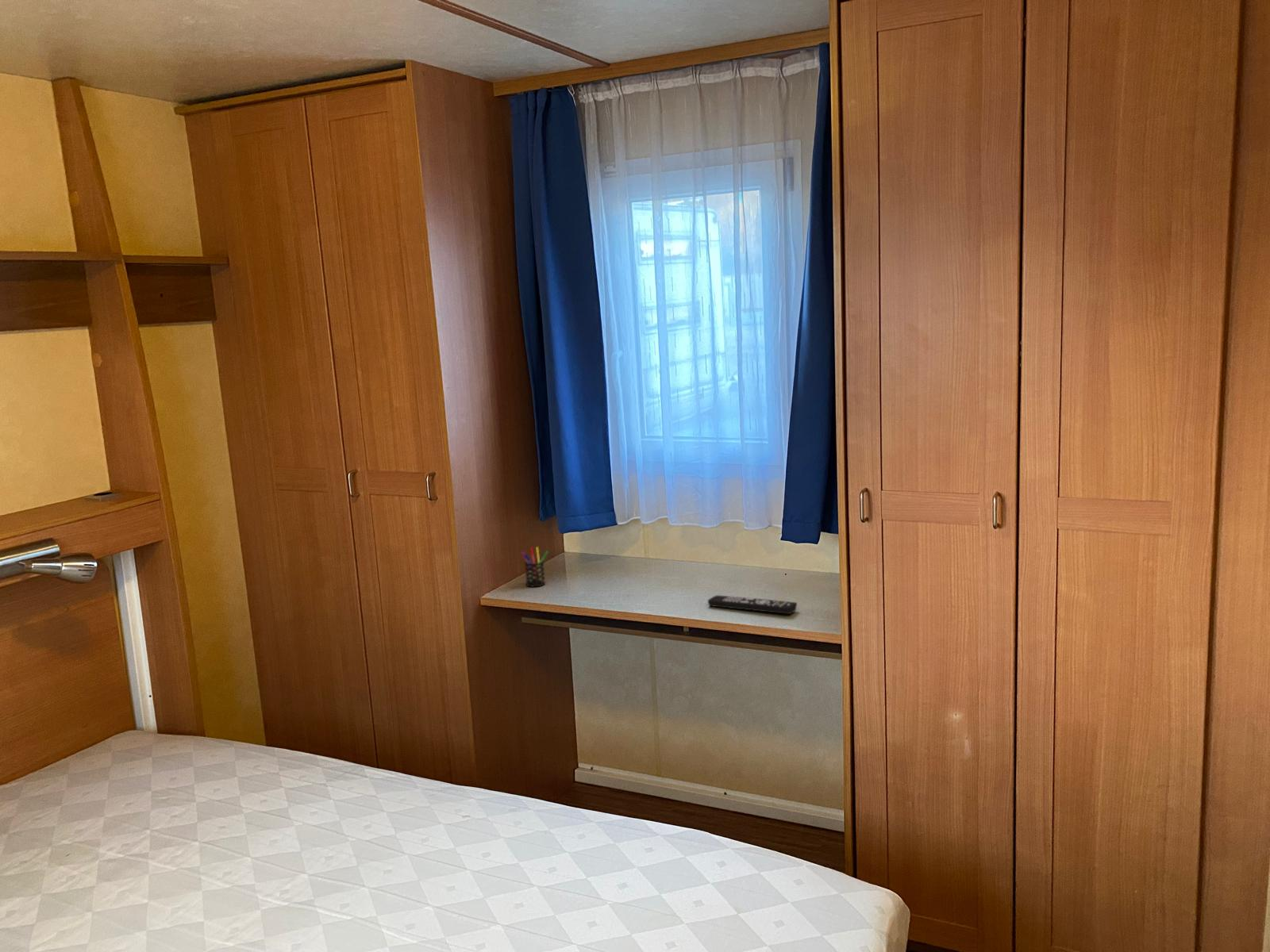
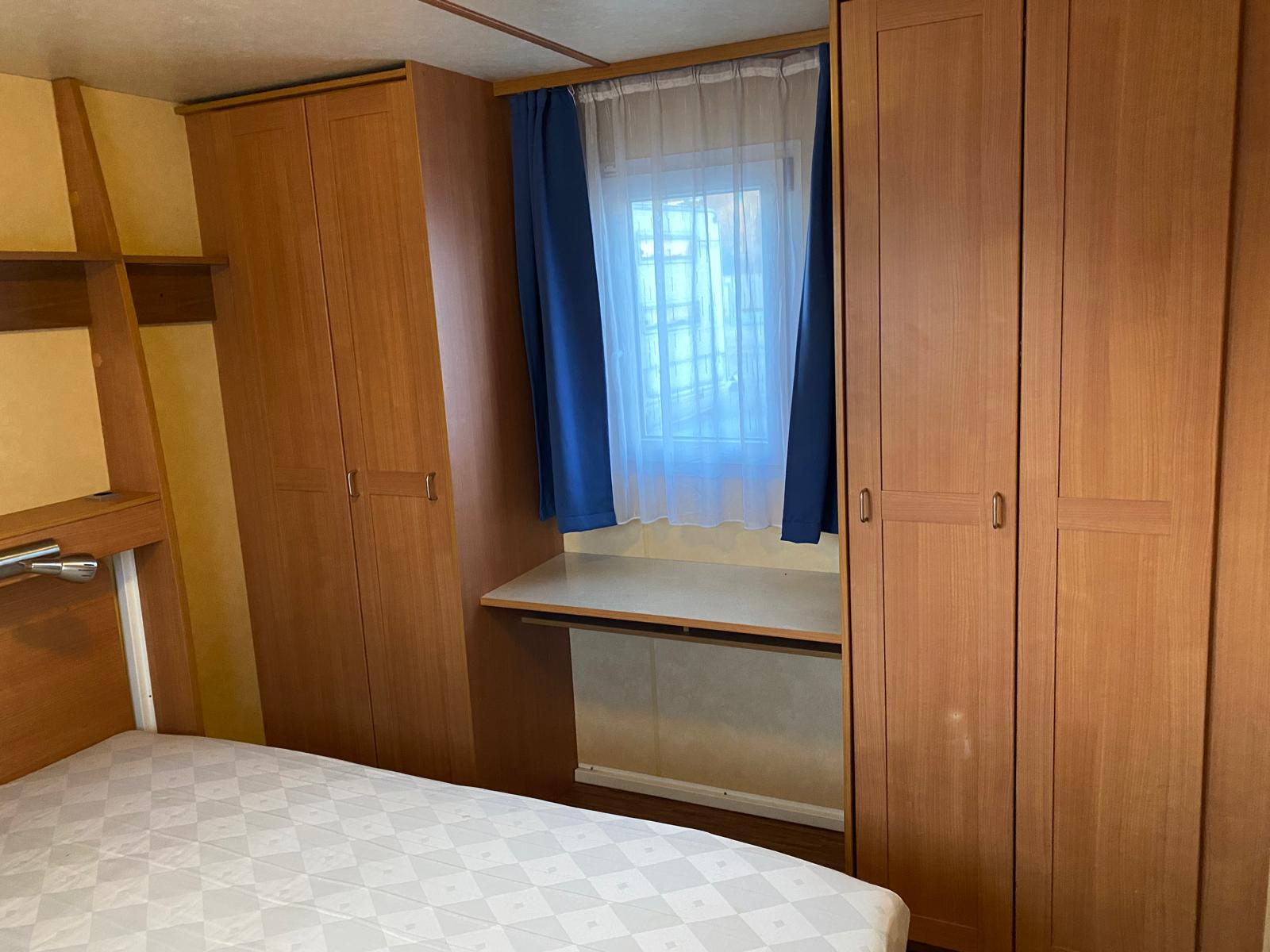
- remote control [707,594,798,615]
- pen holder [520,546,549,587]
